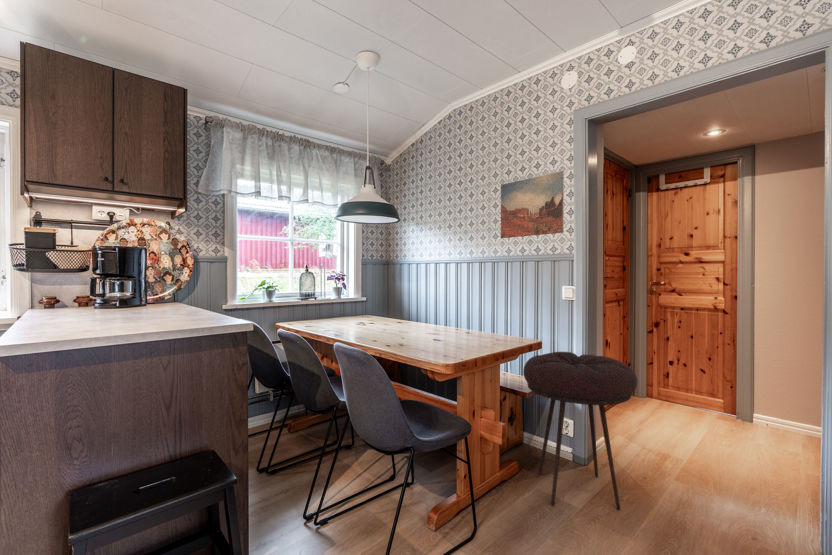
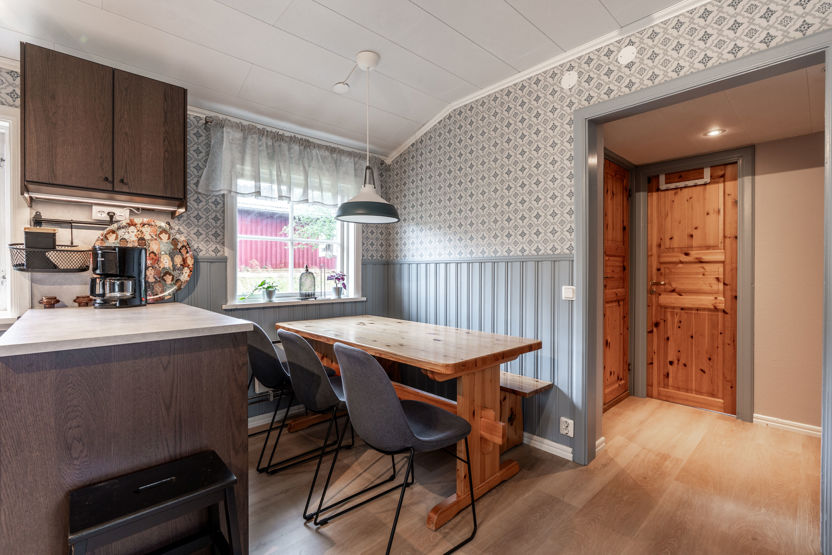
- wall art [500,170,565,239]
- stool [522,351,639,511]
